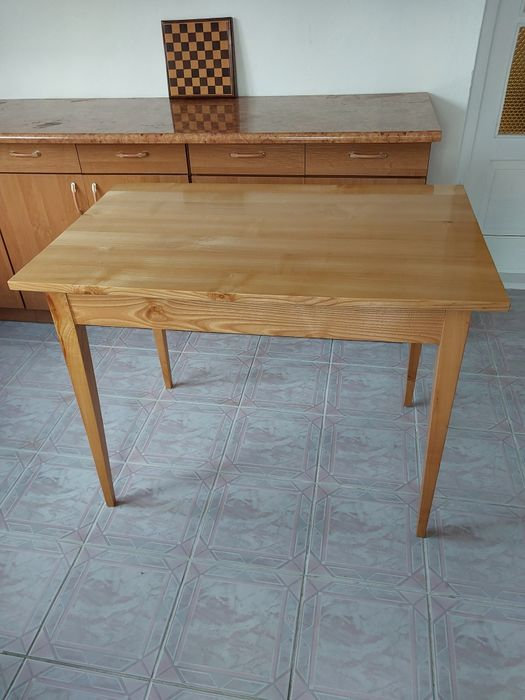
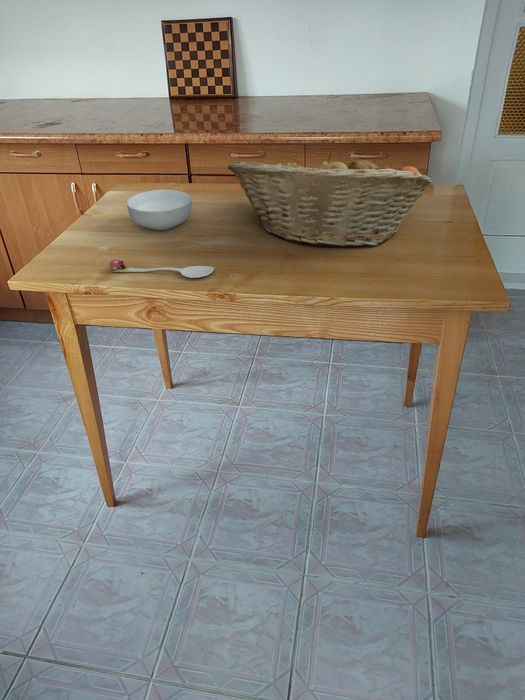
+ fruit basket [227,149,433,248]
+ cereal bowl [126,189,193,231]
+ spoon [108,259,215,279]
